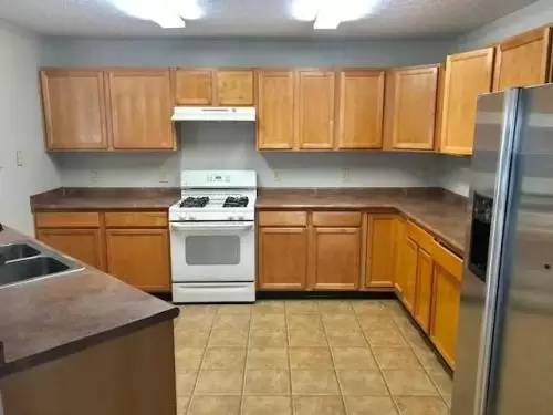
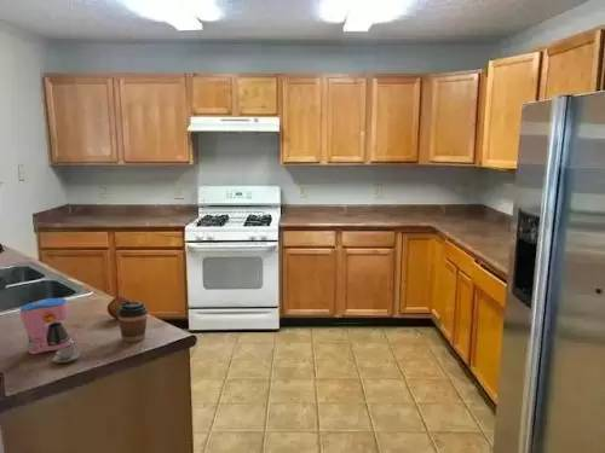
+ apple [106,296,129,320]
+ coffee maker [19,297,81,364]
+ coffee cup [117,300,149,343]
